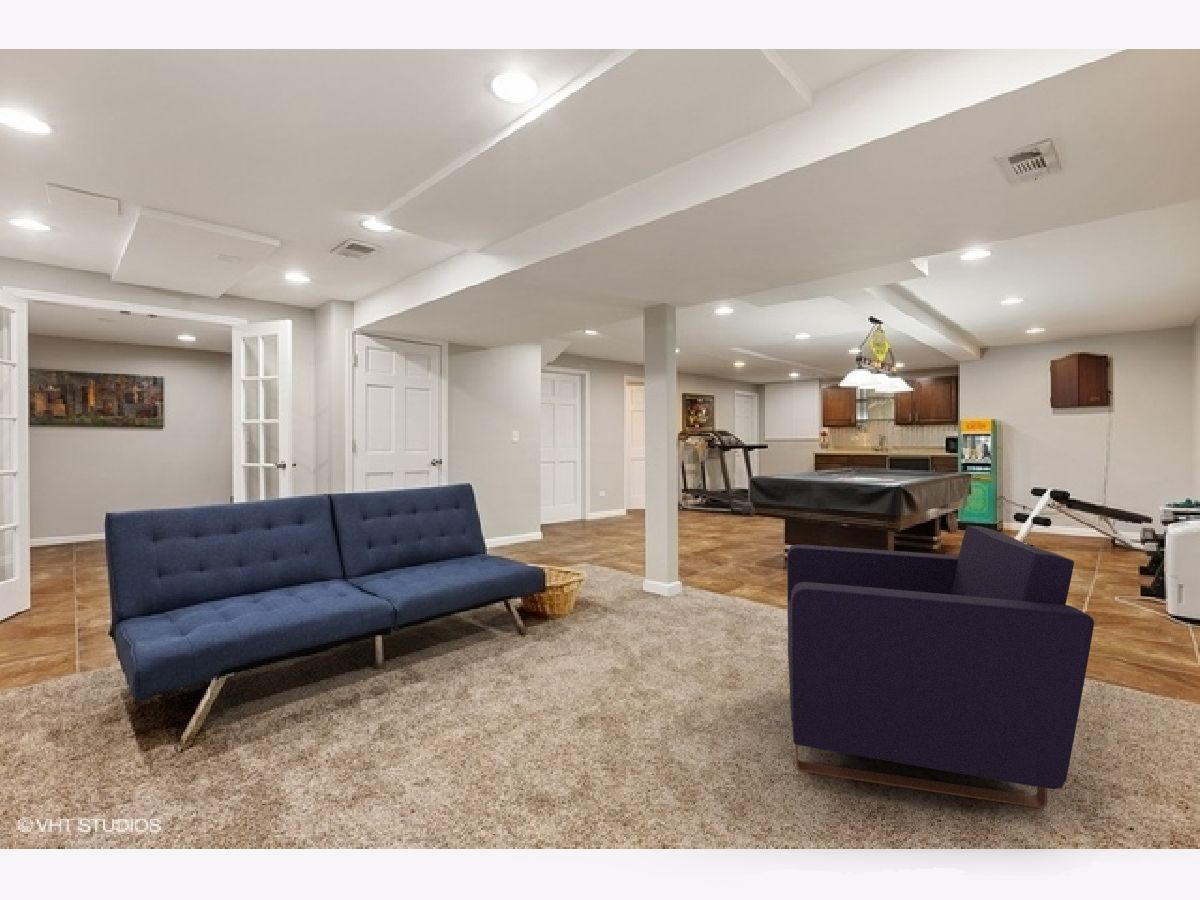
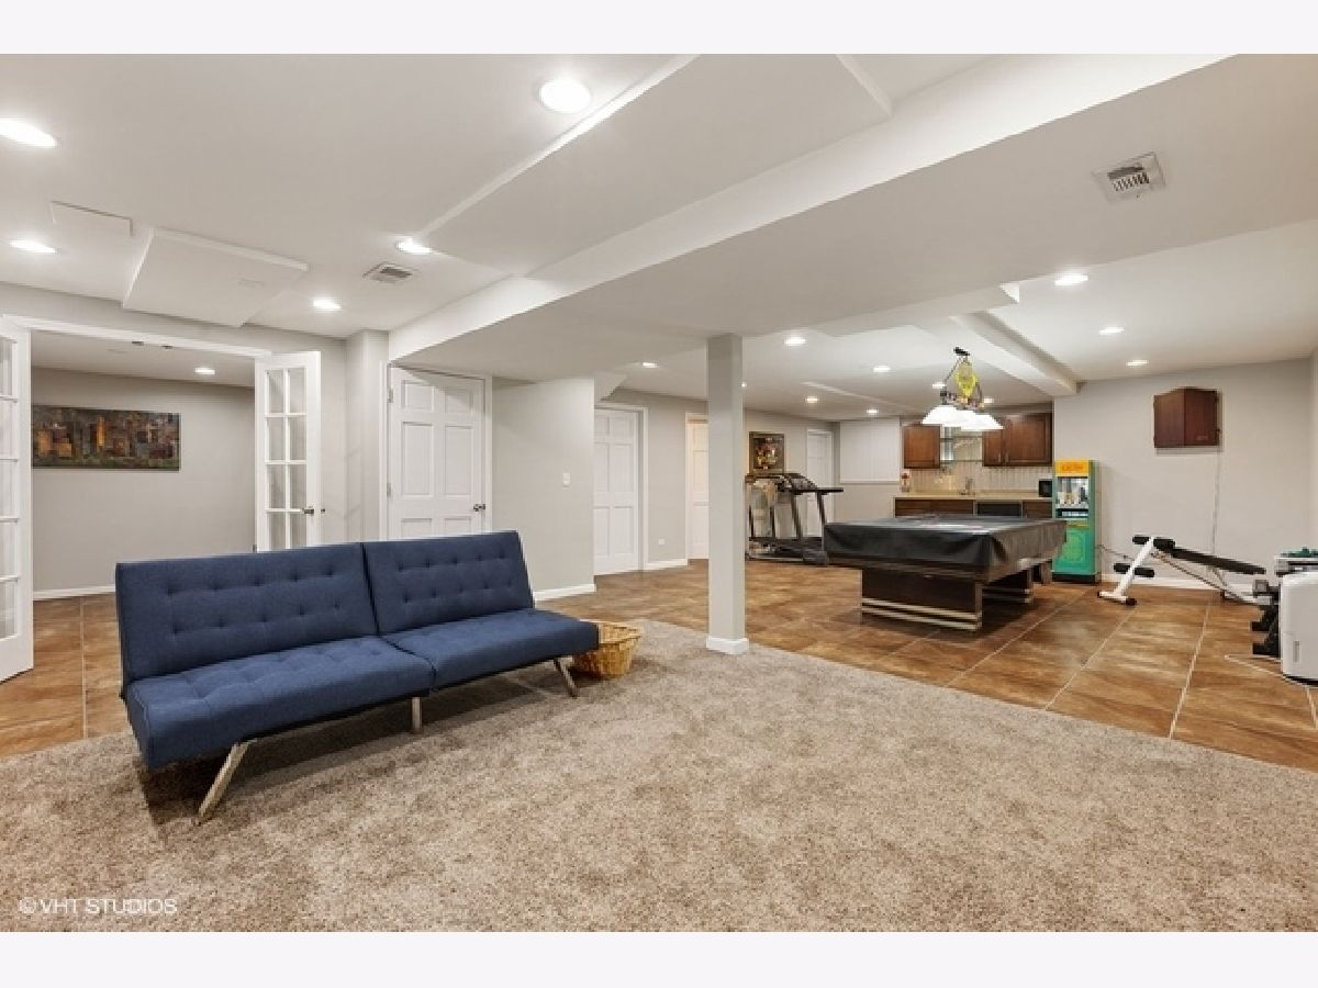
- armchair [786,525,1095,809]
